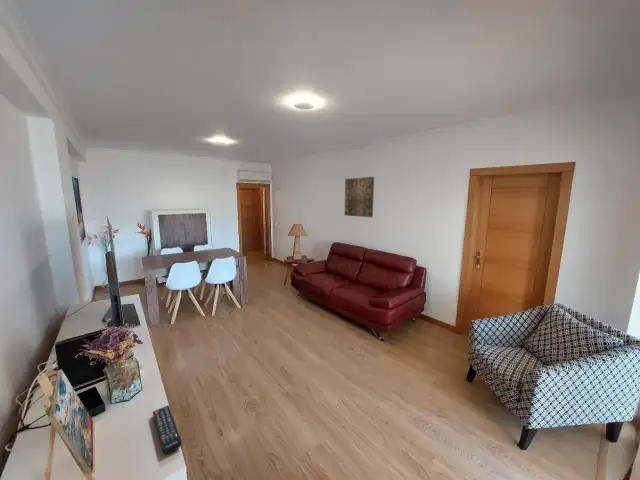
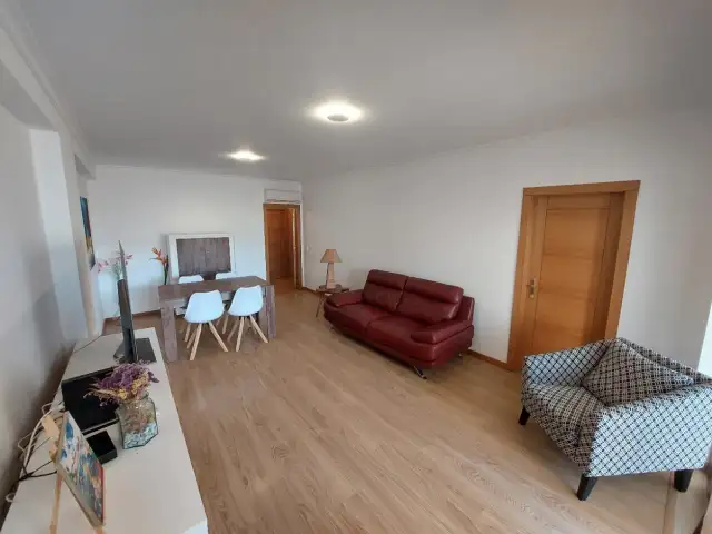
- remote control [152,405,183,455]
- wall art [343,176,375,218]
